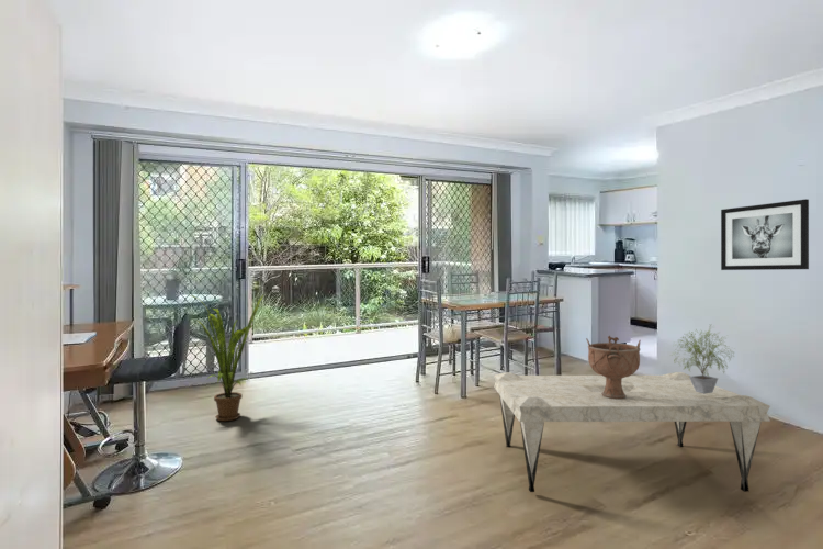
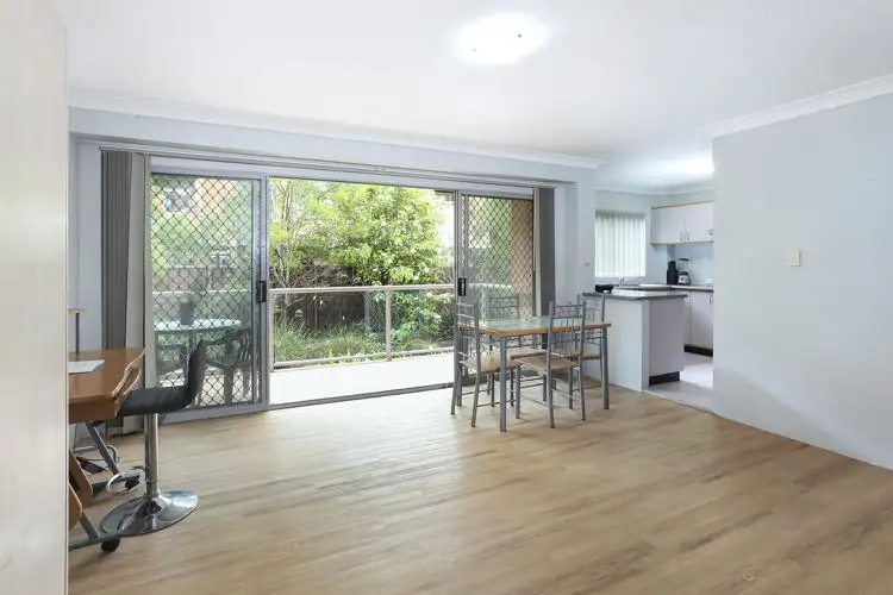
- wall art [720,198,810,271]
- decorative bowl [585,335,642,399]
- potted plant [669,324,736,394]
- house plant [189,293,266,422]
- coffee table [493,371,771,493]
